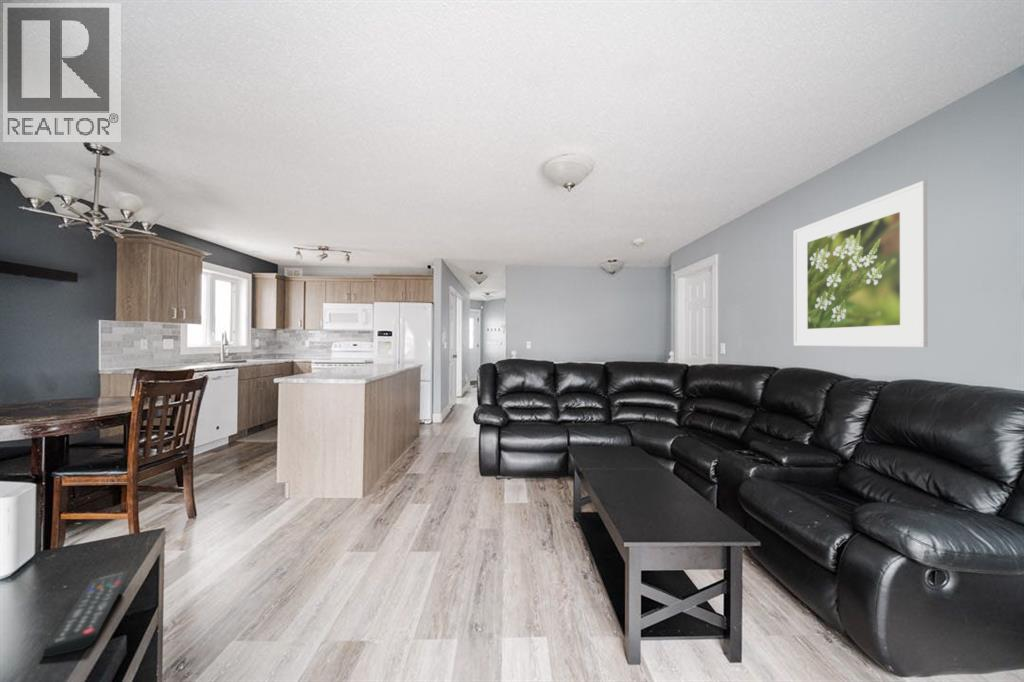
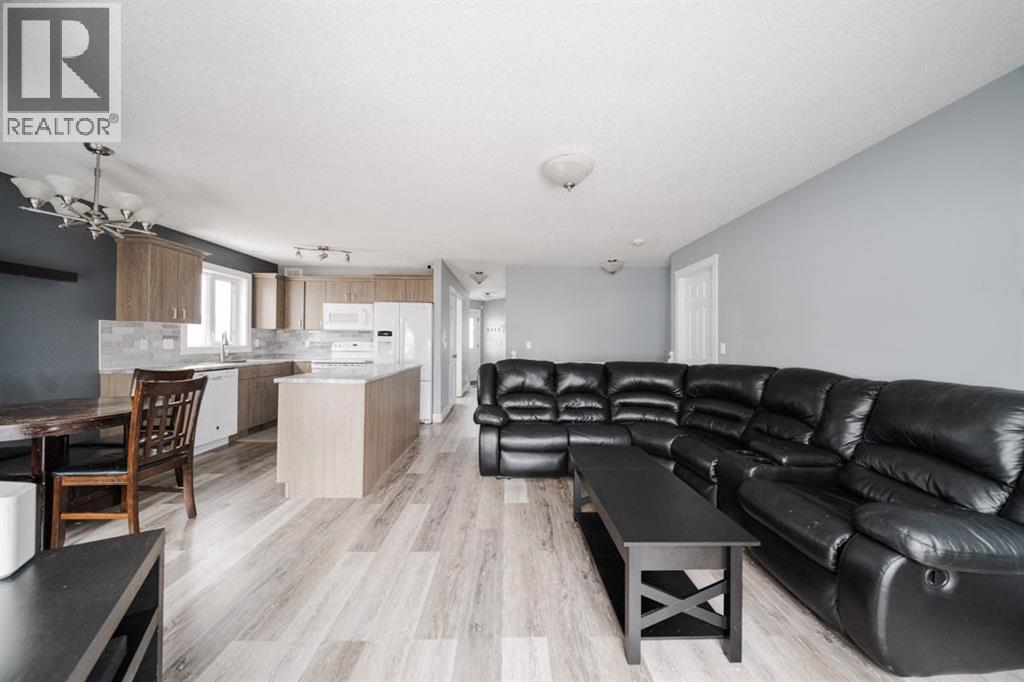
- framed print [793,180,929,348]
- remote control [42,570,132,659]
